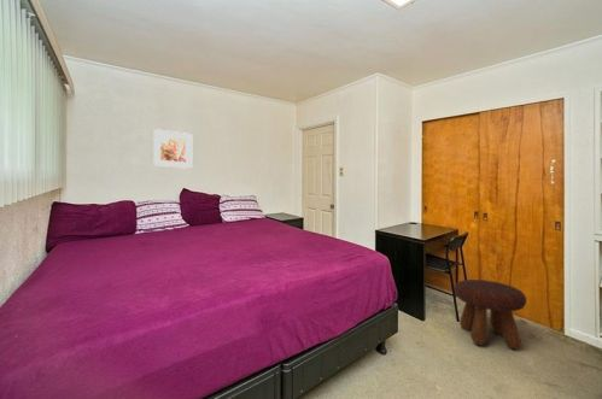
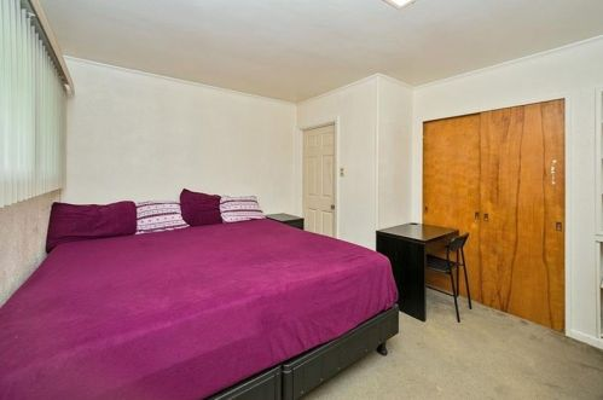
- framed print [152,128,193,170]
- footstool [454,278,527,350]
